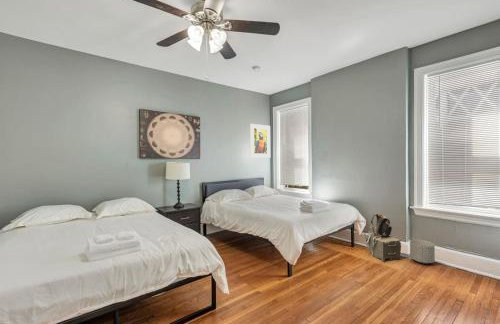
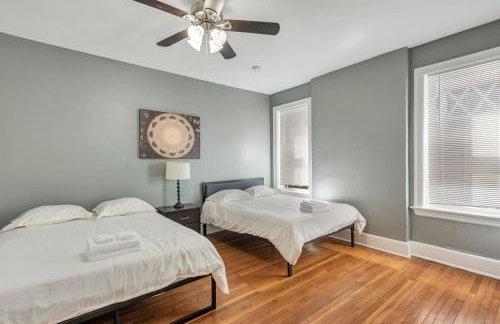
- backpack [363,213,402,263]
- planter [409,239,436,265]
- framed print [249,123,271,159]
